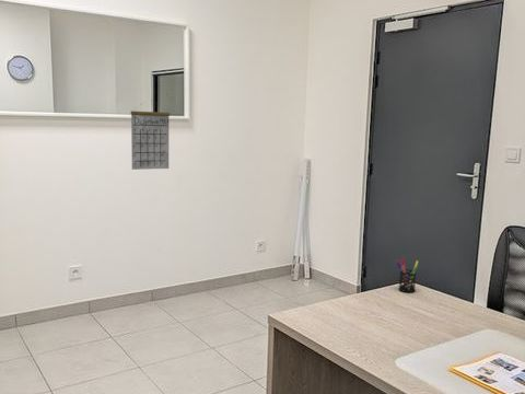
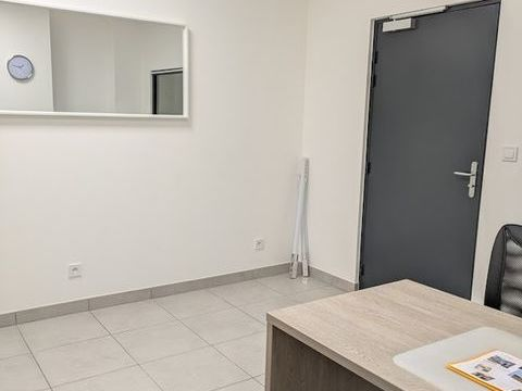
- pen holder [395,257,419,293]
- calendar [130,100,171,171]
